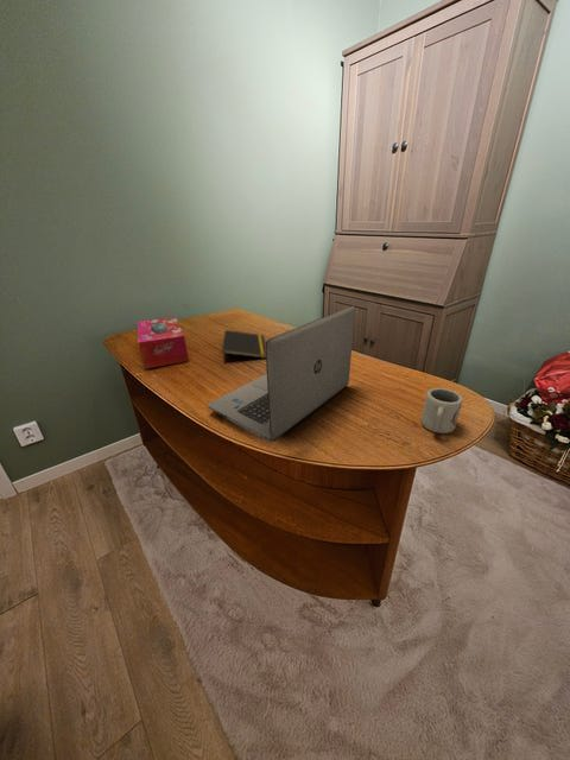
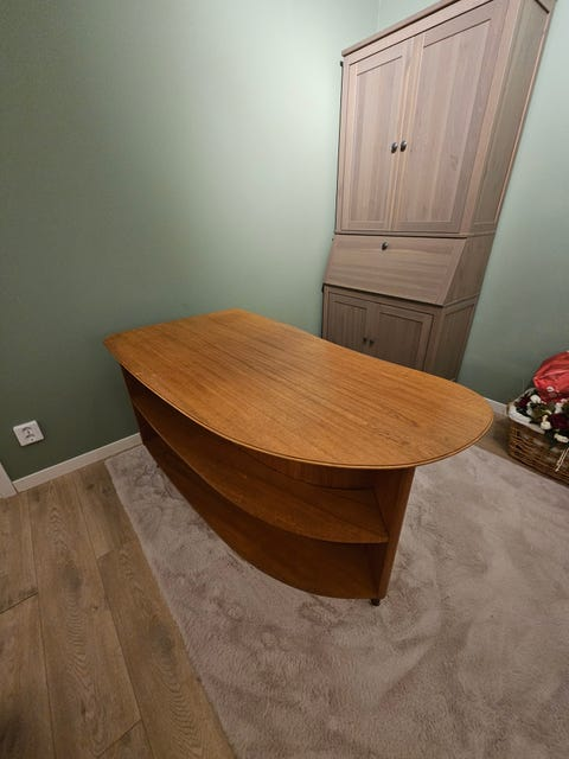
- notepad [221,329,266,363]
- tissue box [137,316,190,369]
- laptop [207,305,356,443]
- cup [420,387,464,435]
